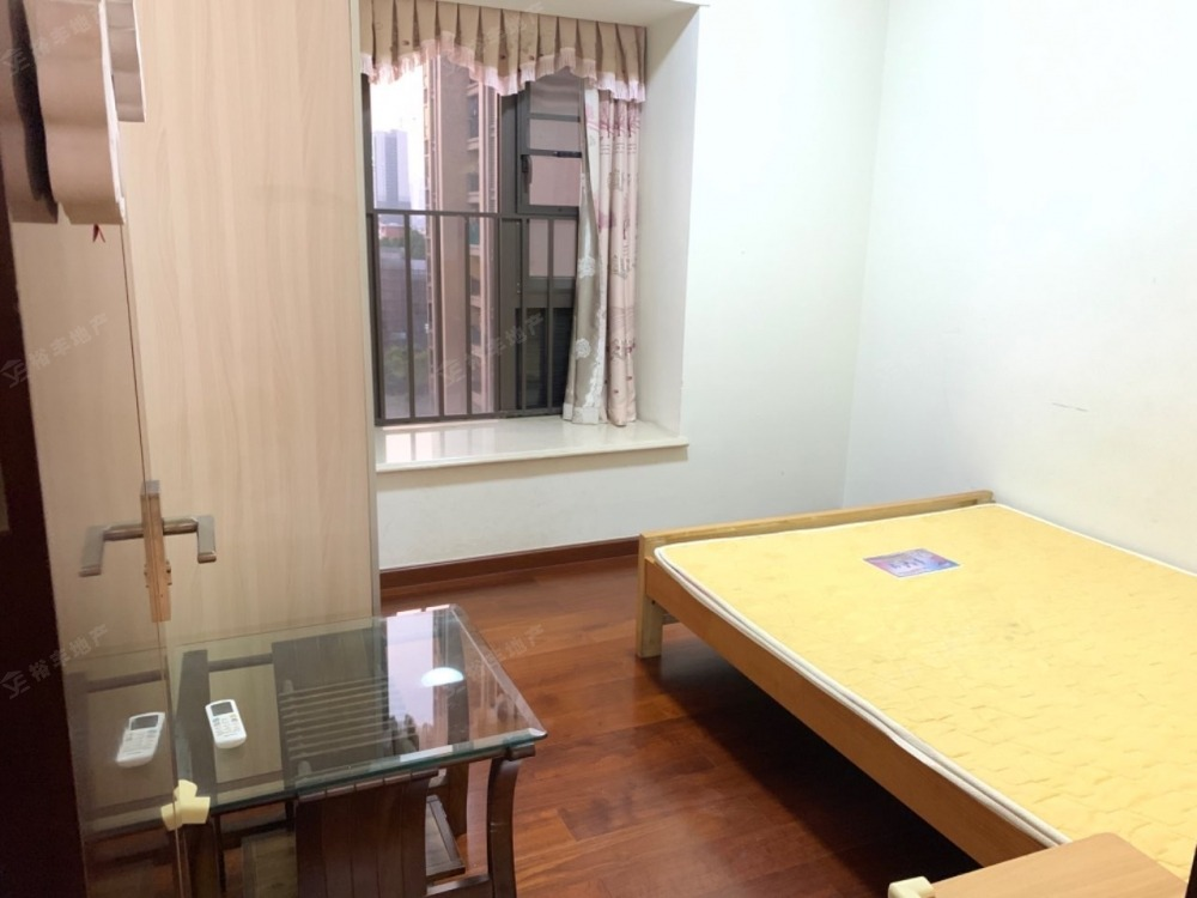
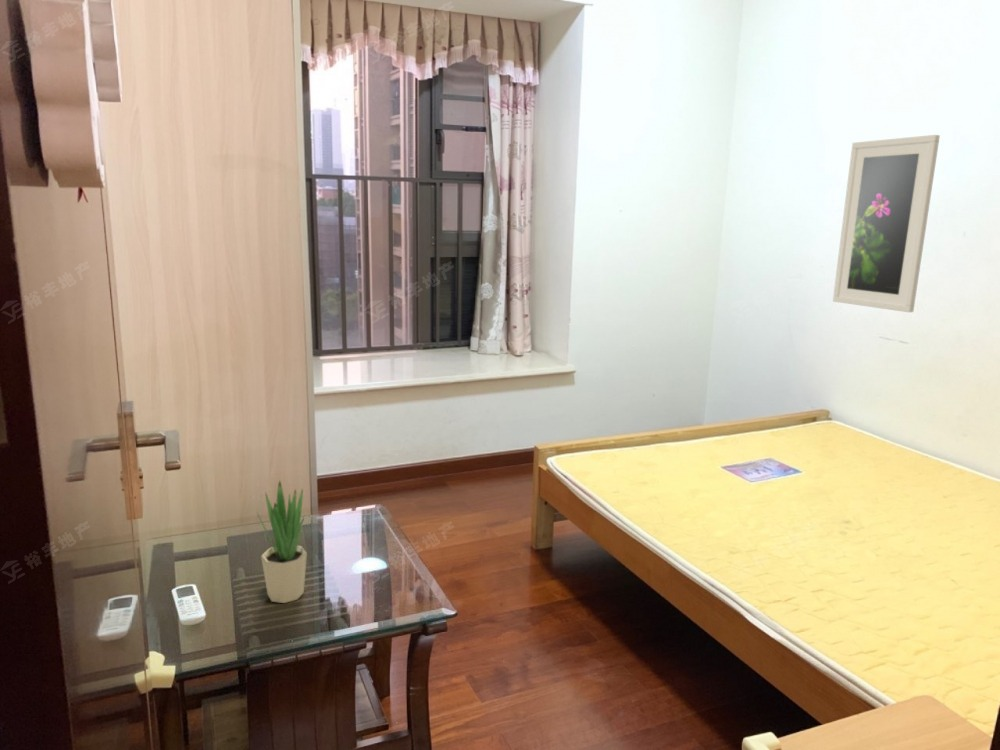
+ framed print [832,134,941,313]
+ potted plant [255,480,308,604]
